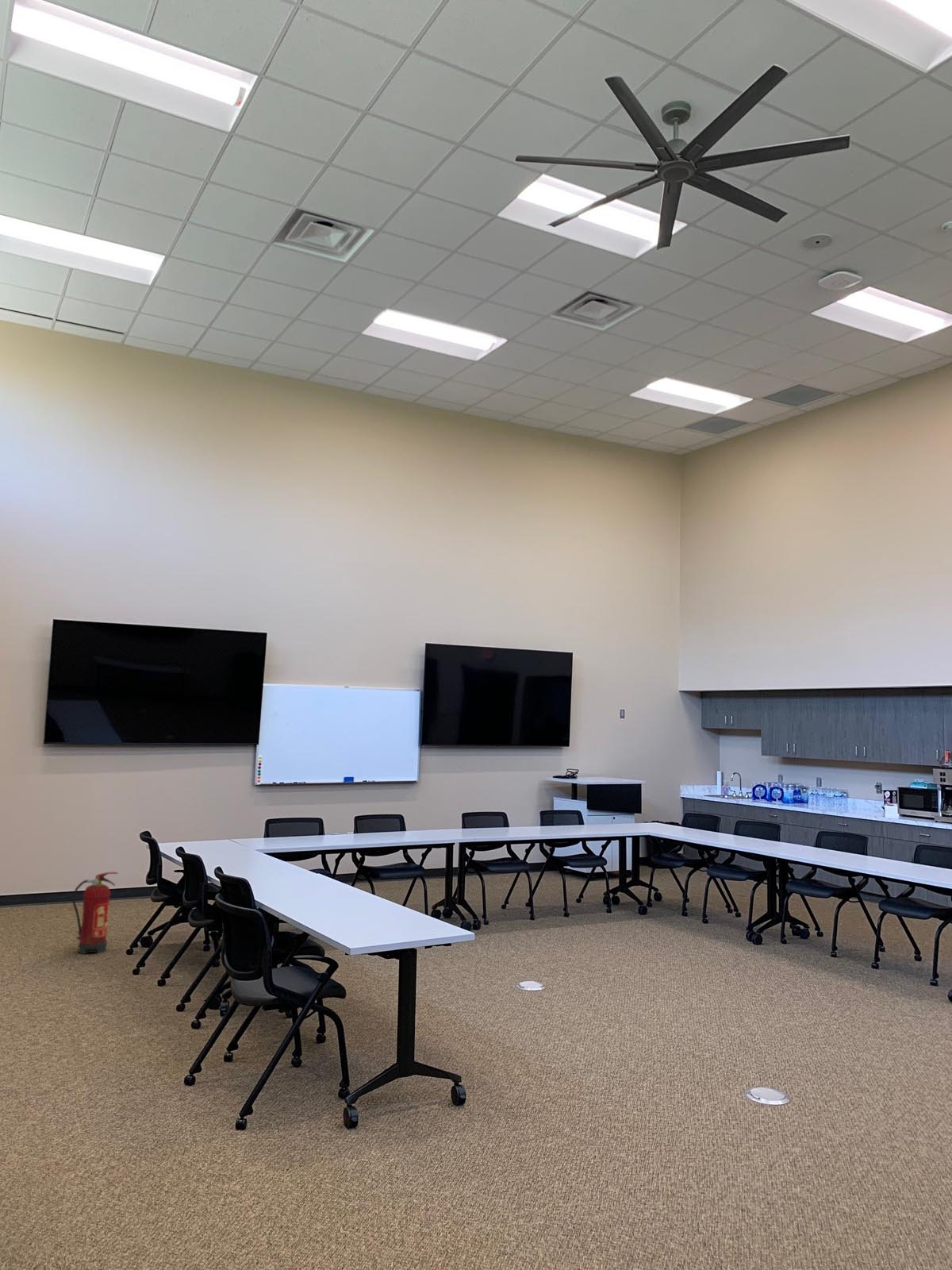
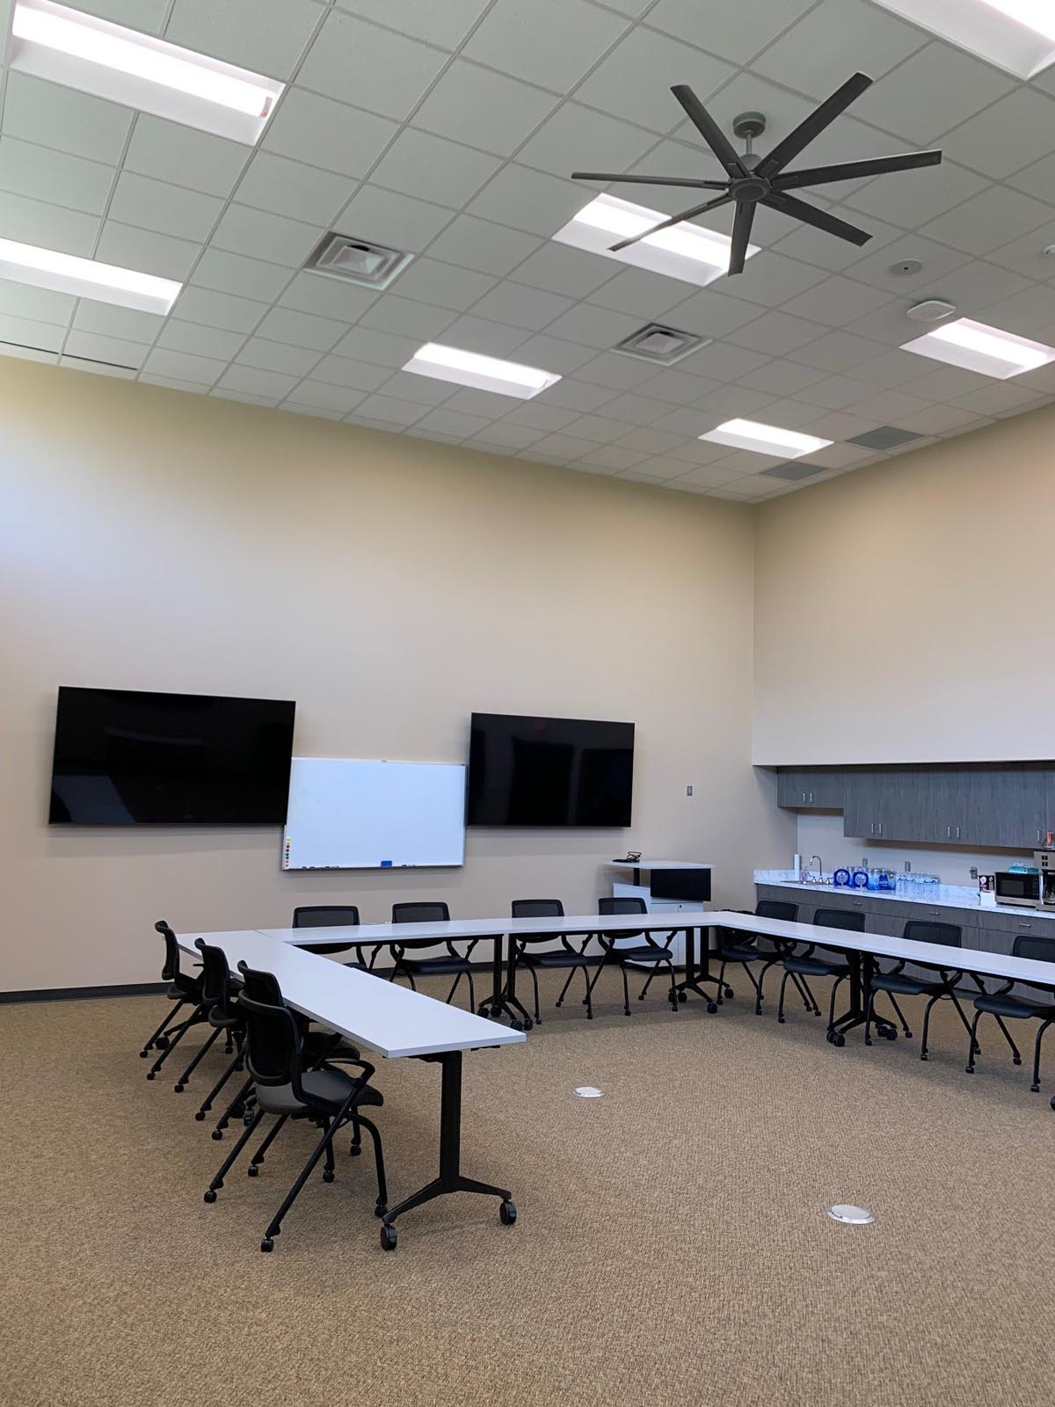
- fire extinguisher [71,872,119,955]
